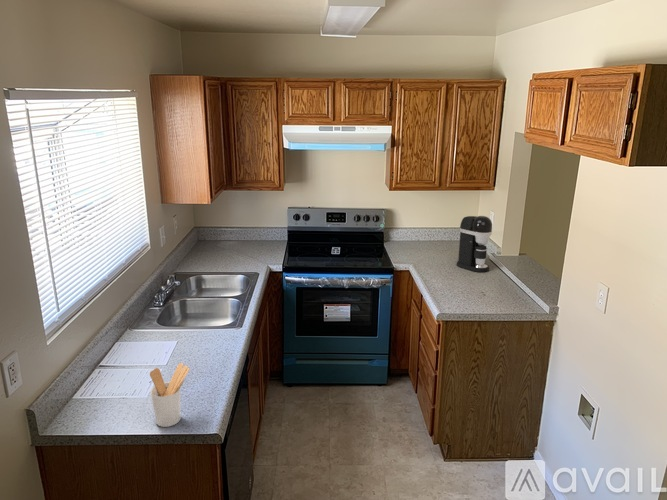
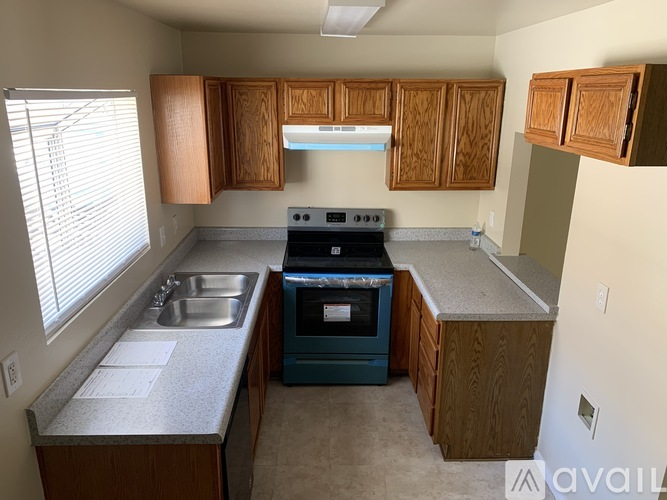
- coffee maker [455,215,493,273]
- utensil holder [149,362,190,428]
